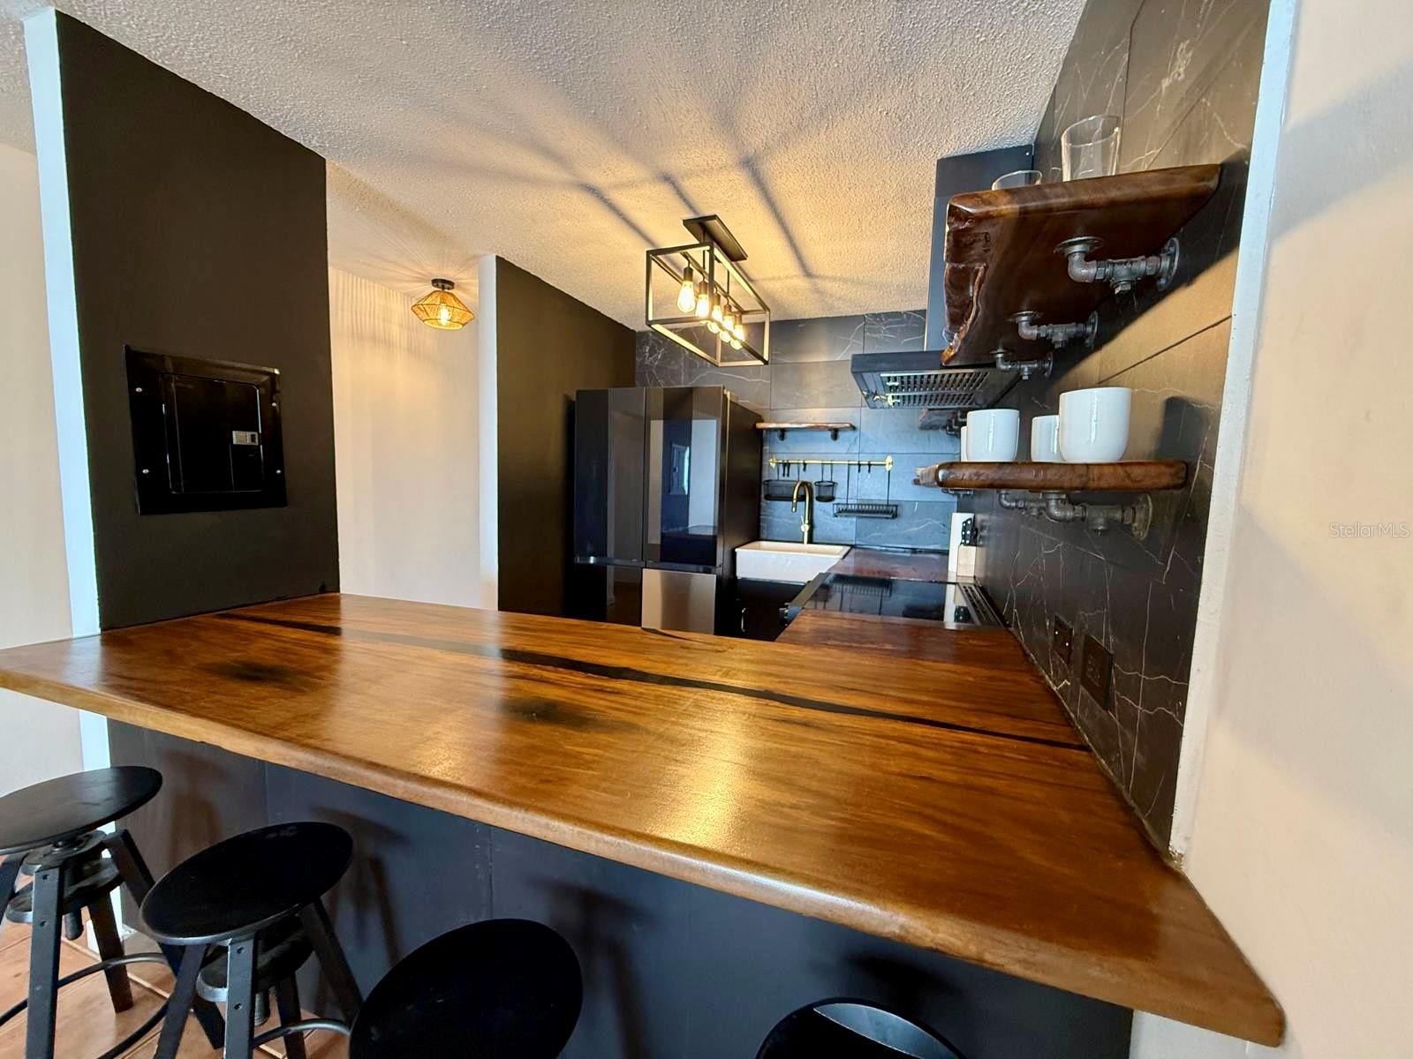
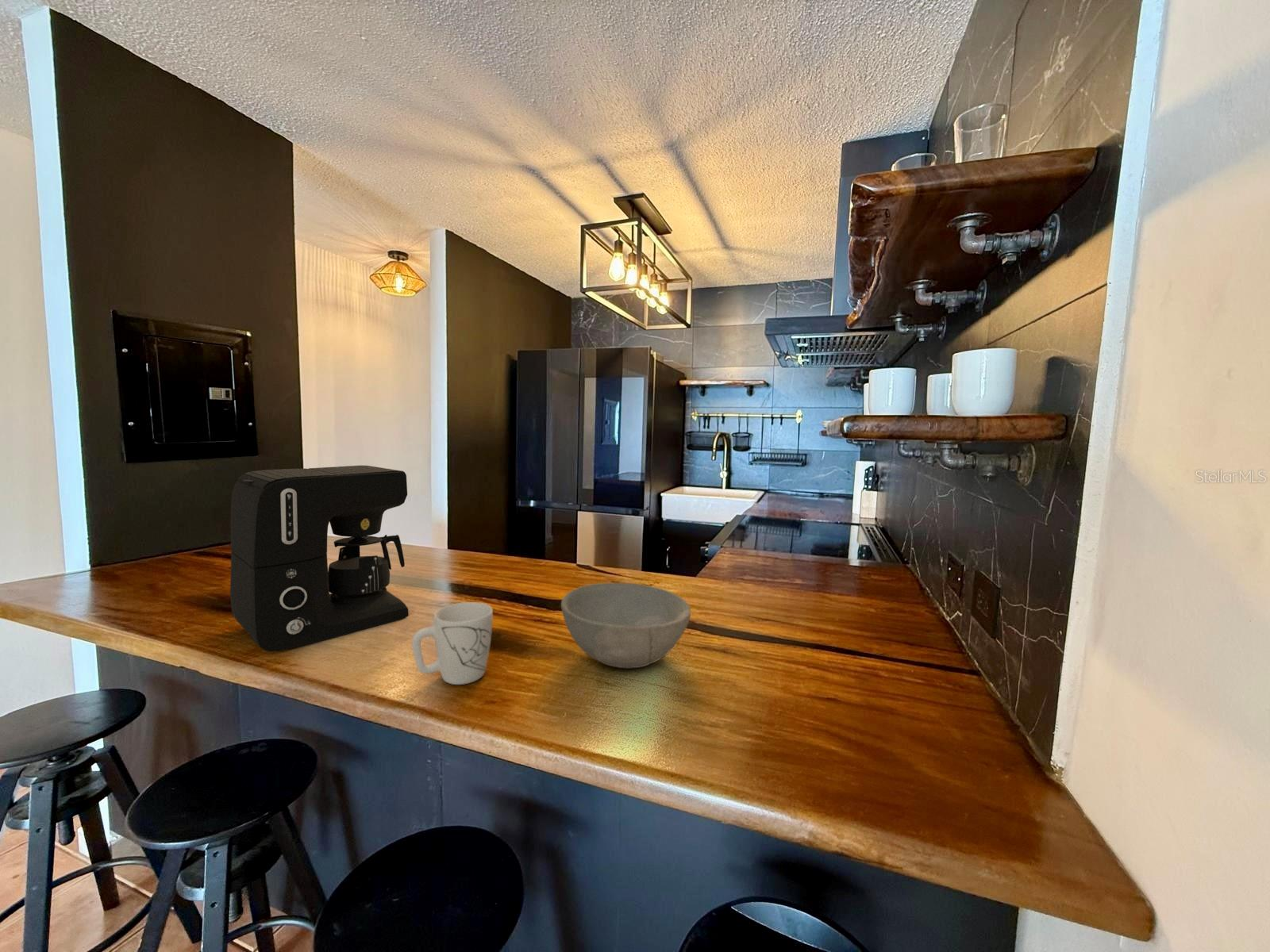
+ bowl [560,582,691,669]
+ coffee maker [229,465,410,652]
+ mug [411,601,494,685]
